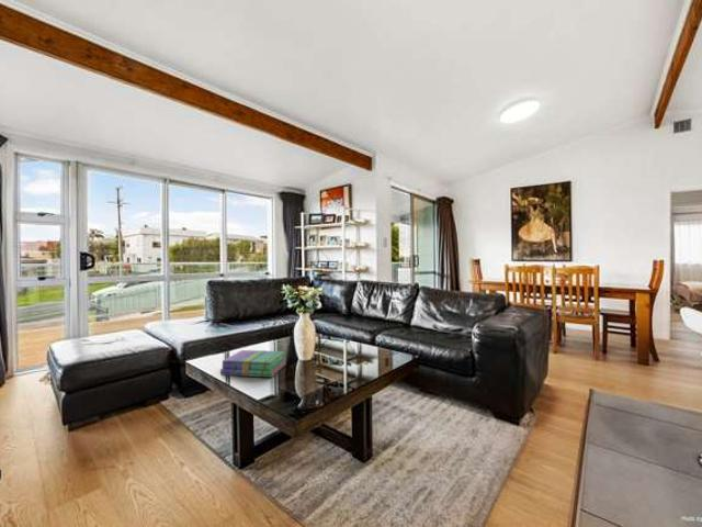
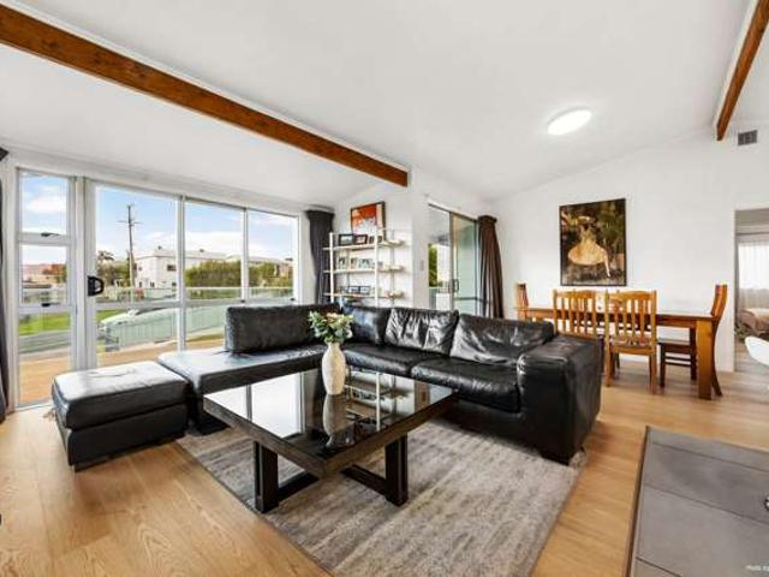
- books [219,349,287,378]
